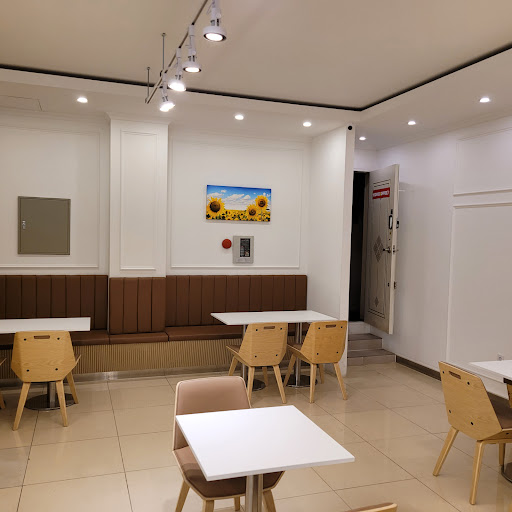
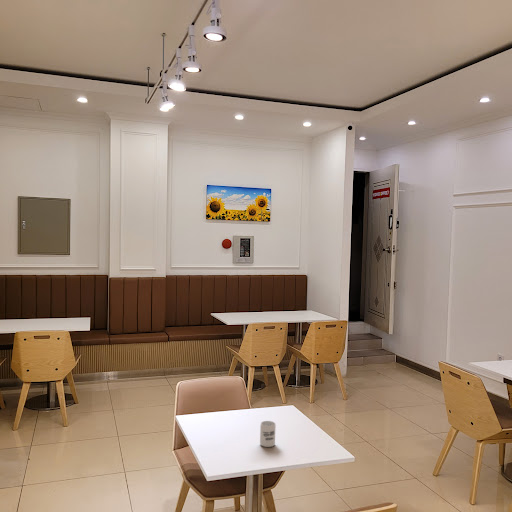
+ cup [259,420,277,448]
